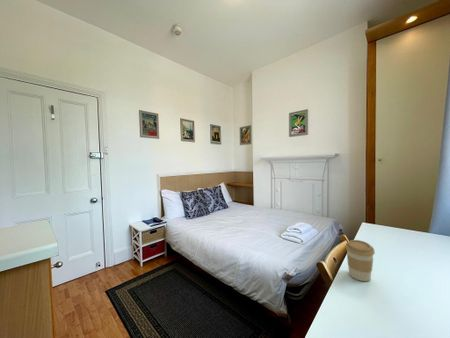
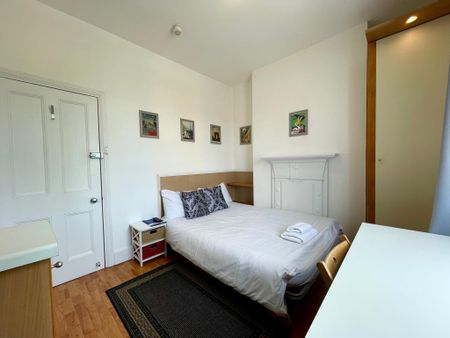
- coffee cup [345,239,376,282]
